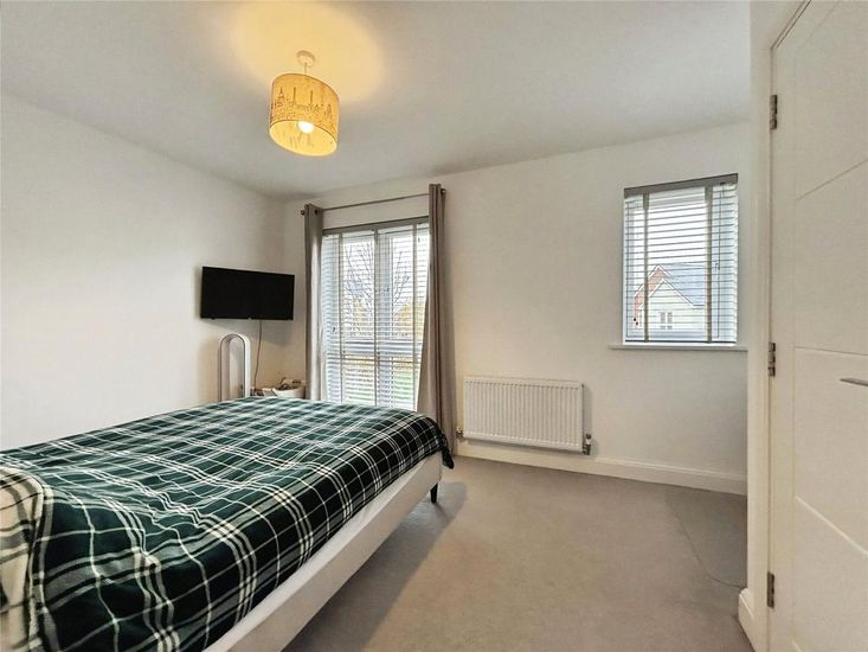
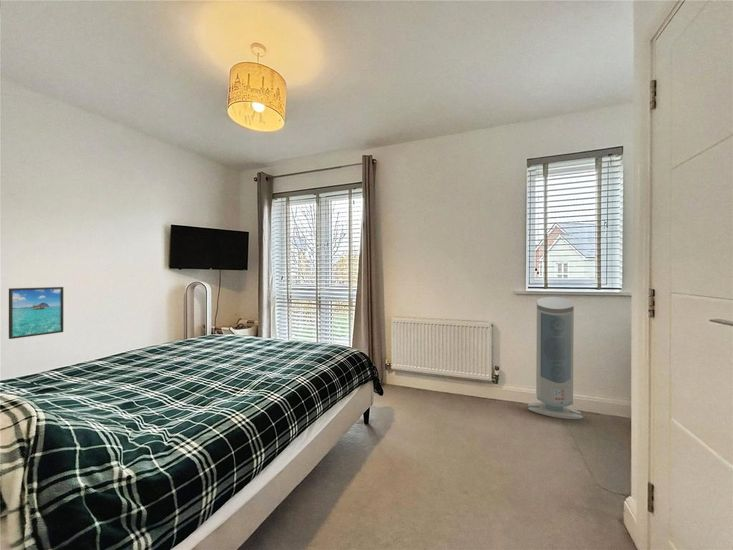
+ air purifier [527,296,584,420]
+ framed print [8,286,64,340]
